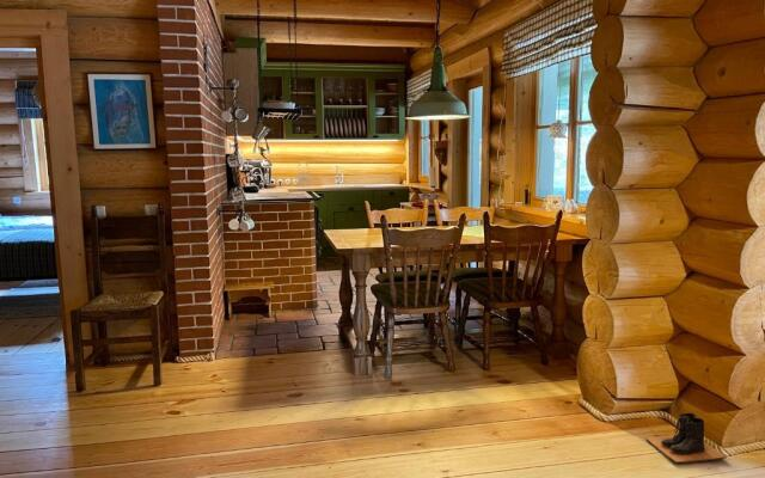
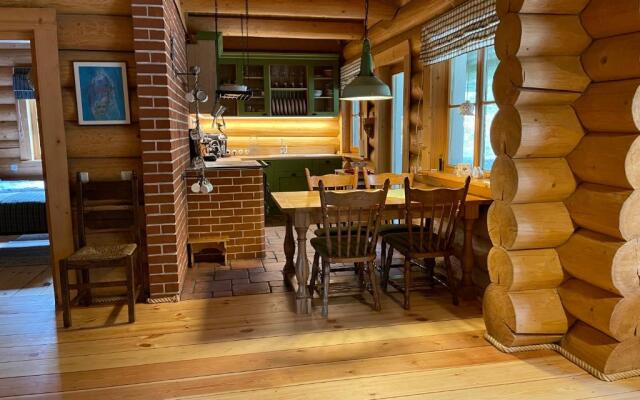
- boots [645,412,728,465]
